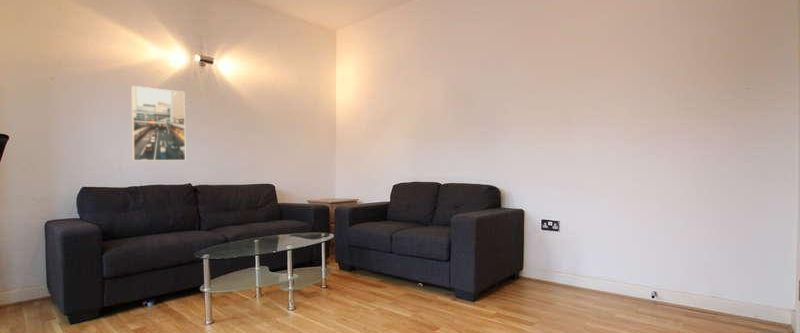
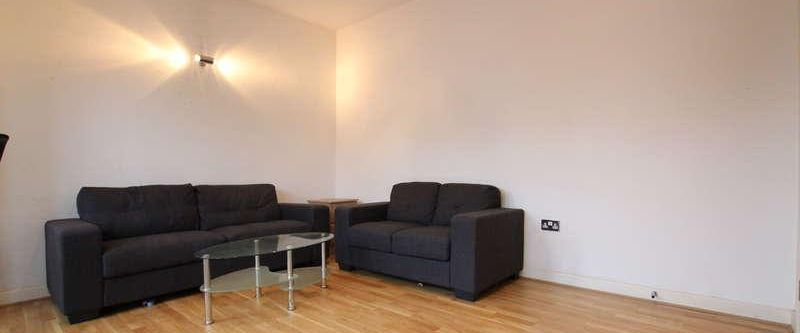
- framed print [130,85,186,162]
